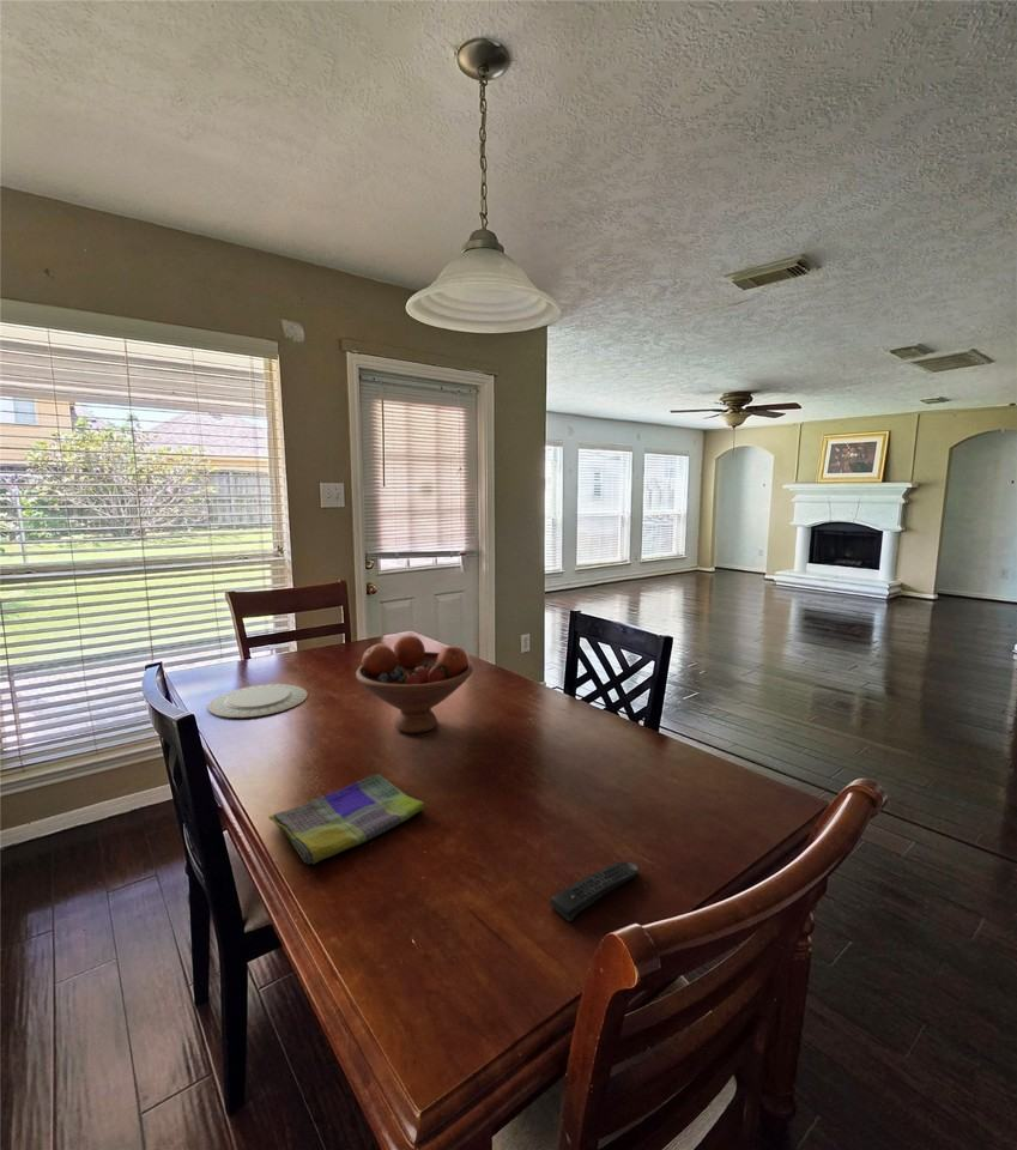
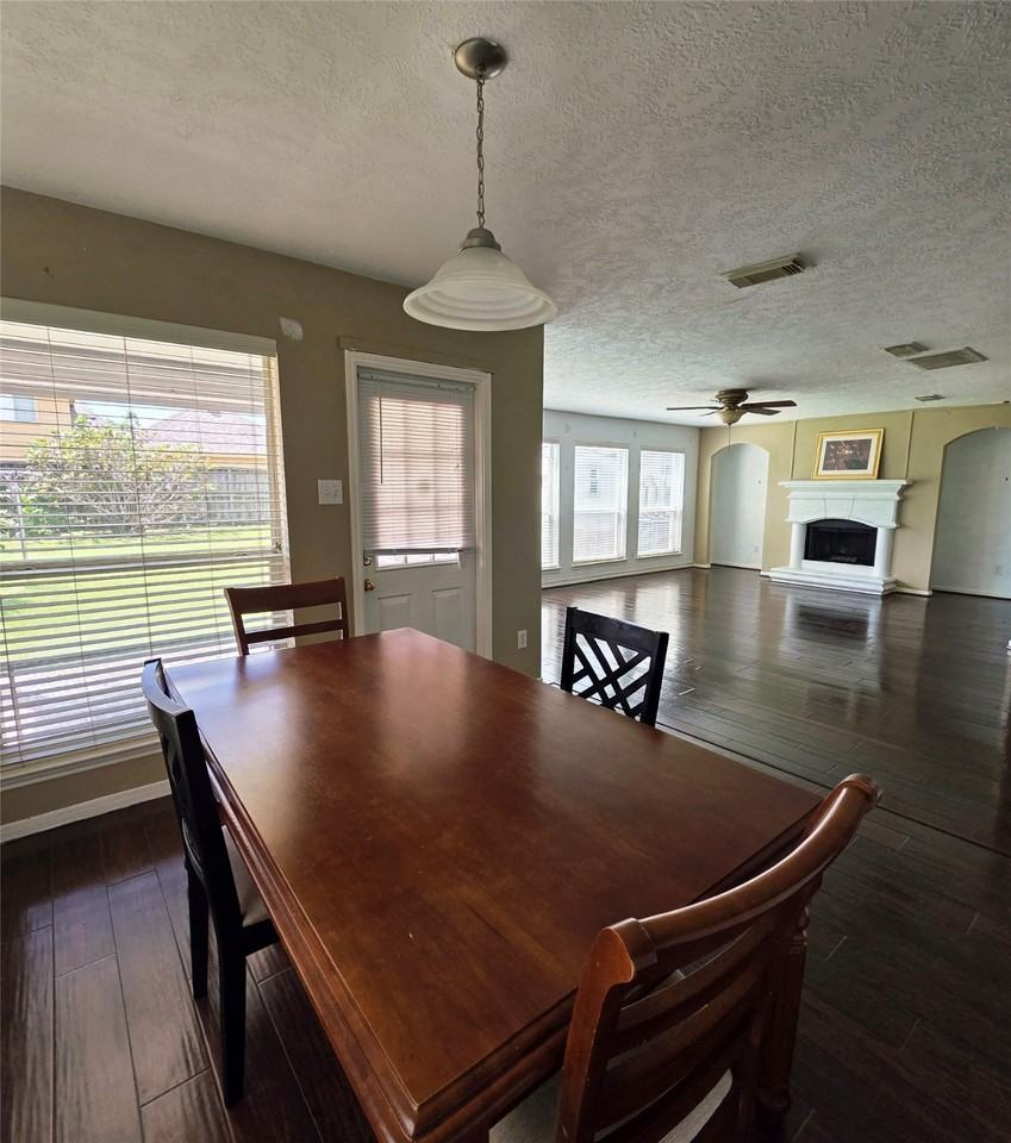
- remote control [549,860,638,922]
- fruit bowl [355,634,474,734]
- chinaware [207,683,309,719]
- dish towel [267,773,426,865]
